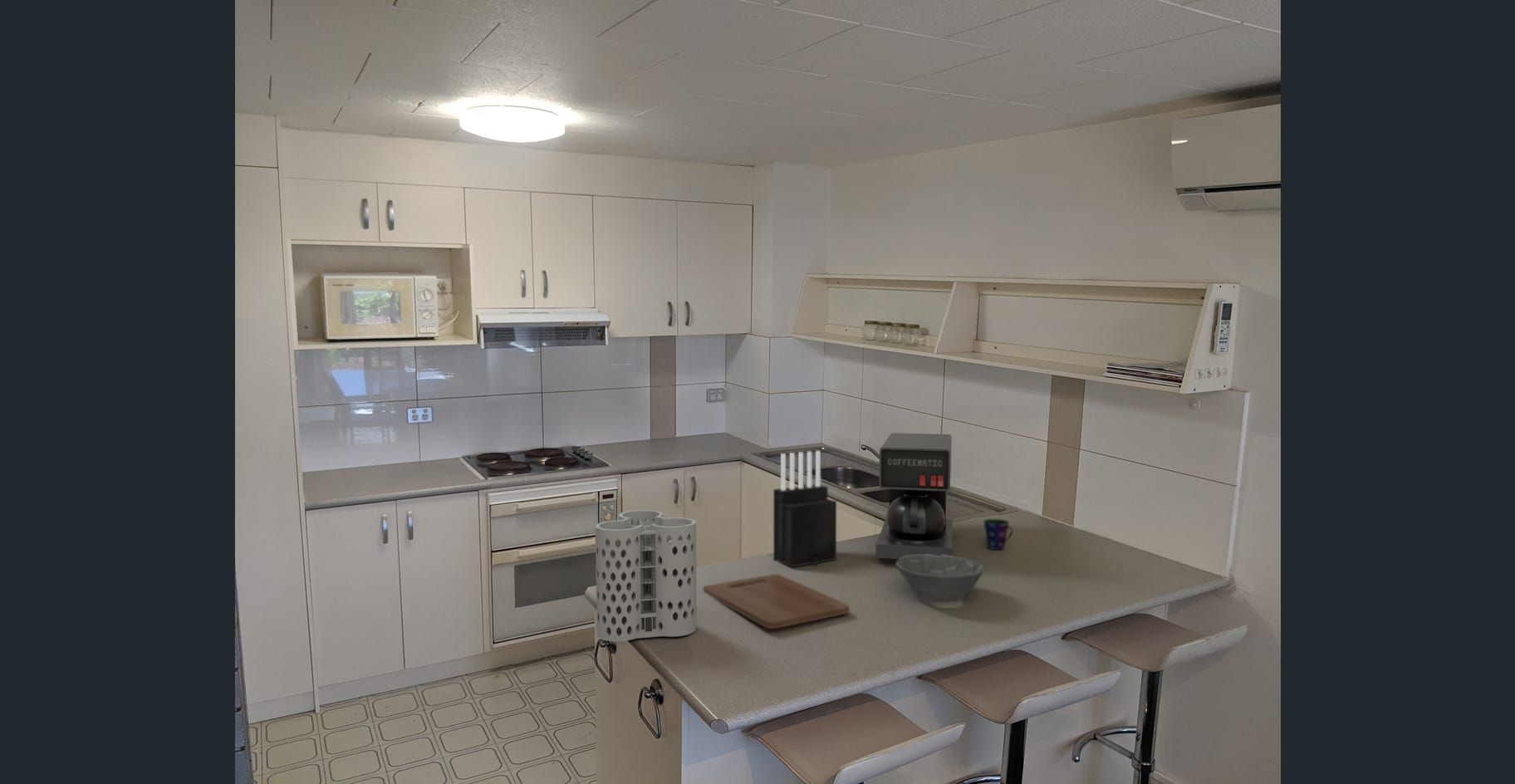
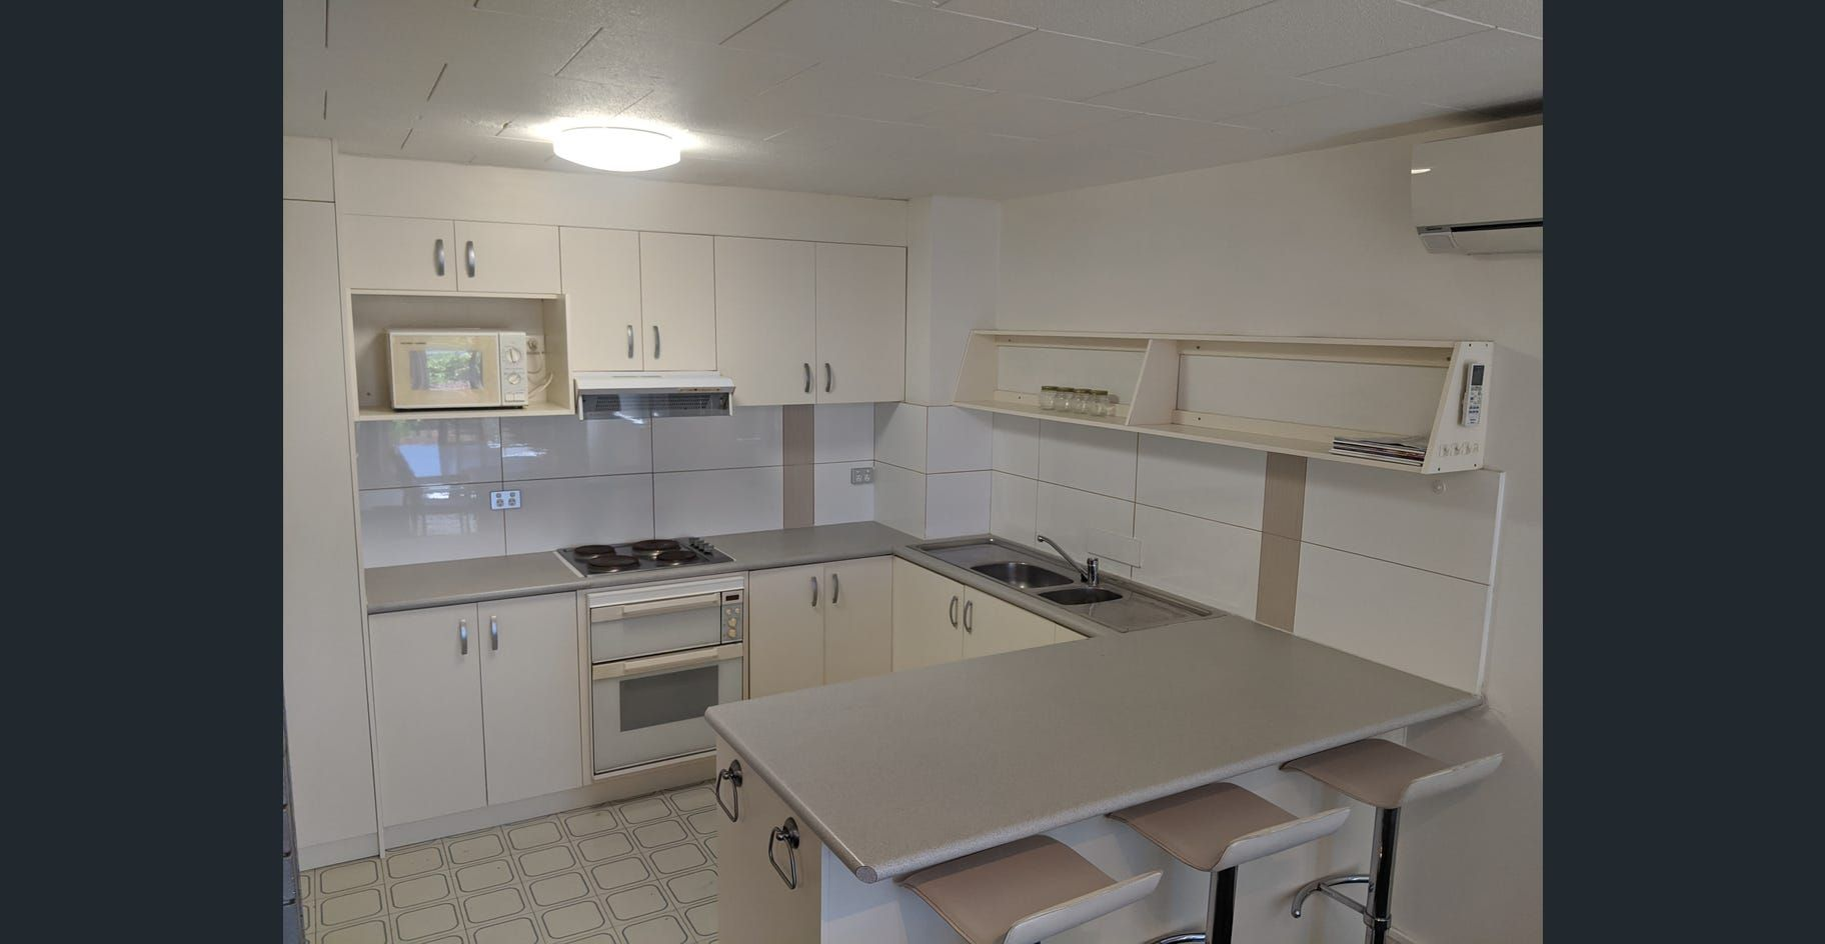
- cutting board [703,573,850,630]
- coffee maker [875,432,954,561]
- knife block [772,450,837,568]
- utensil holder [595,509,697,642]
- cup [983,518,1013,551]
- bowl [895,554,986,604]
